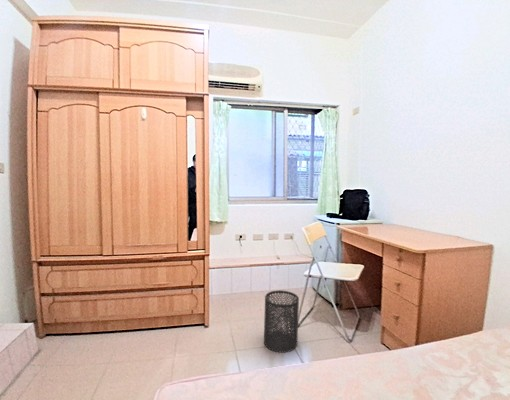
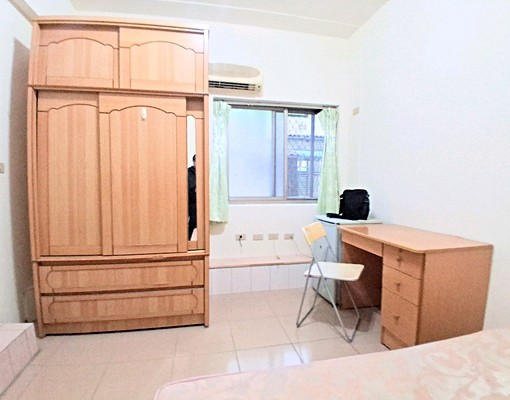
- trash can [263,289,300,354]
